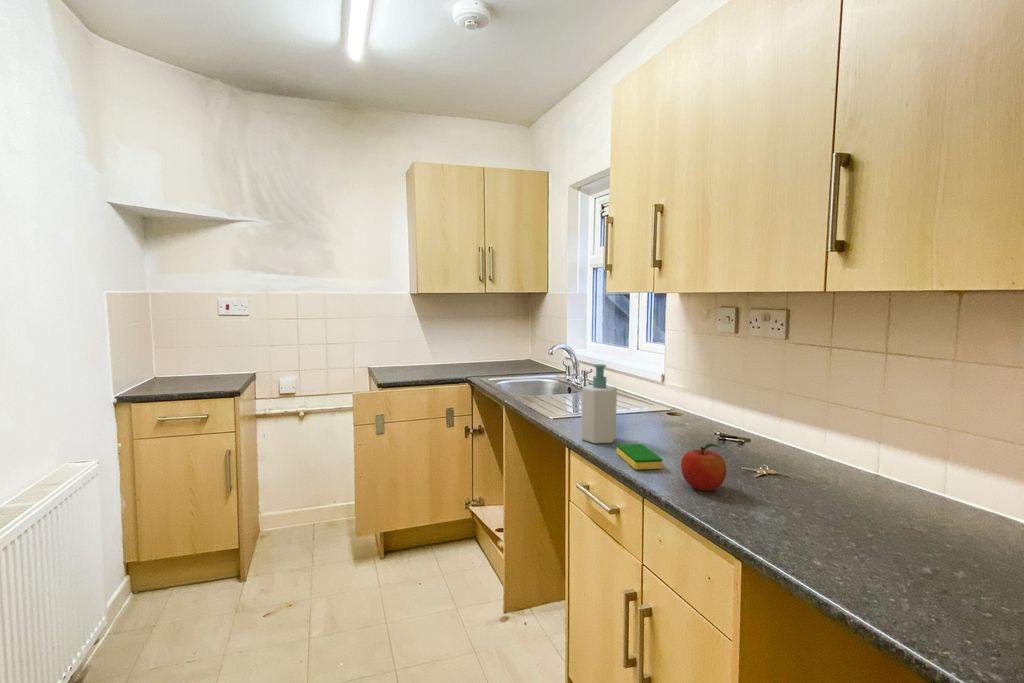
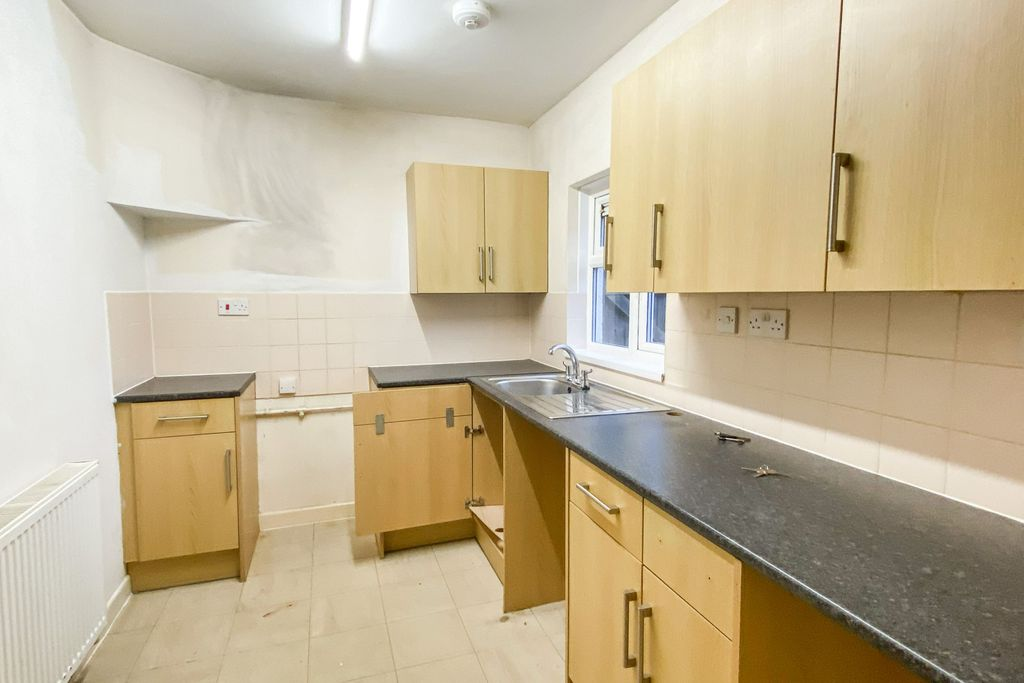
- fruit [680,442,727,492]
- soap bottle [580,363,618,444]
- dish sponge [616,443,664,470]
